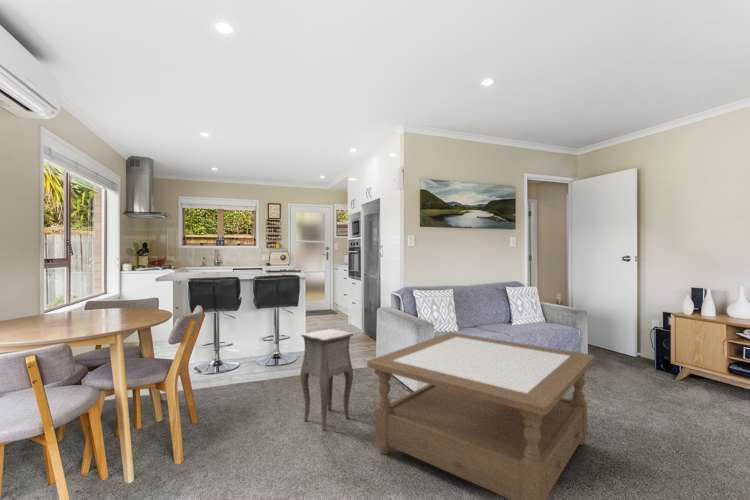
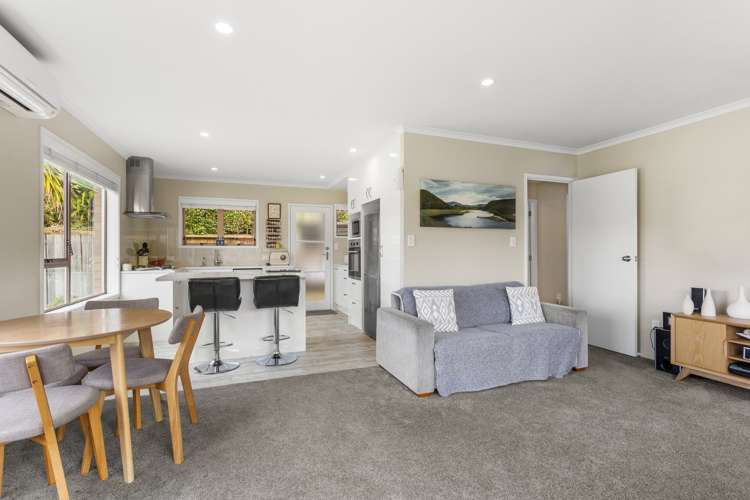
- coffee table [366,332,596,500]
- side table [299,328,354,433]
